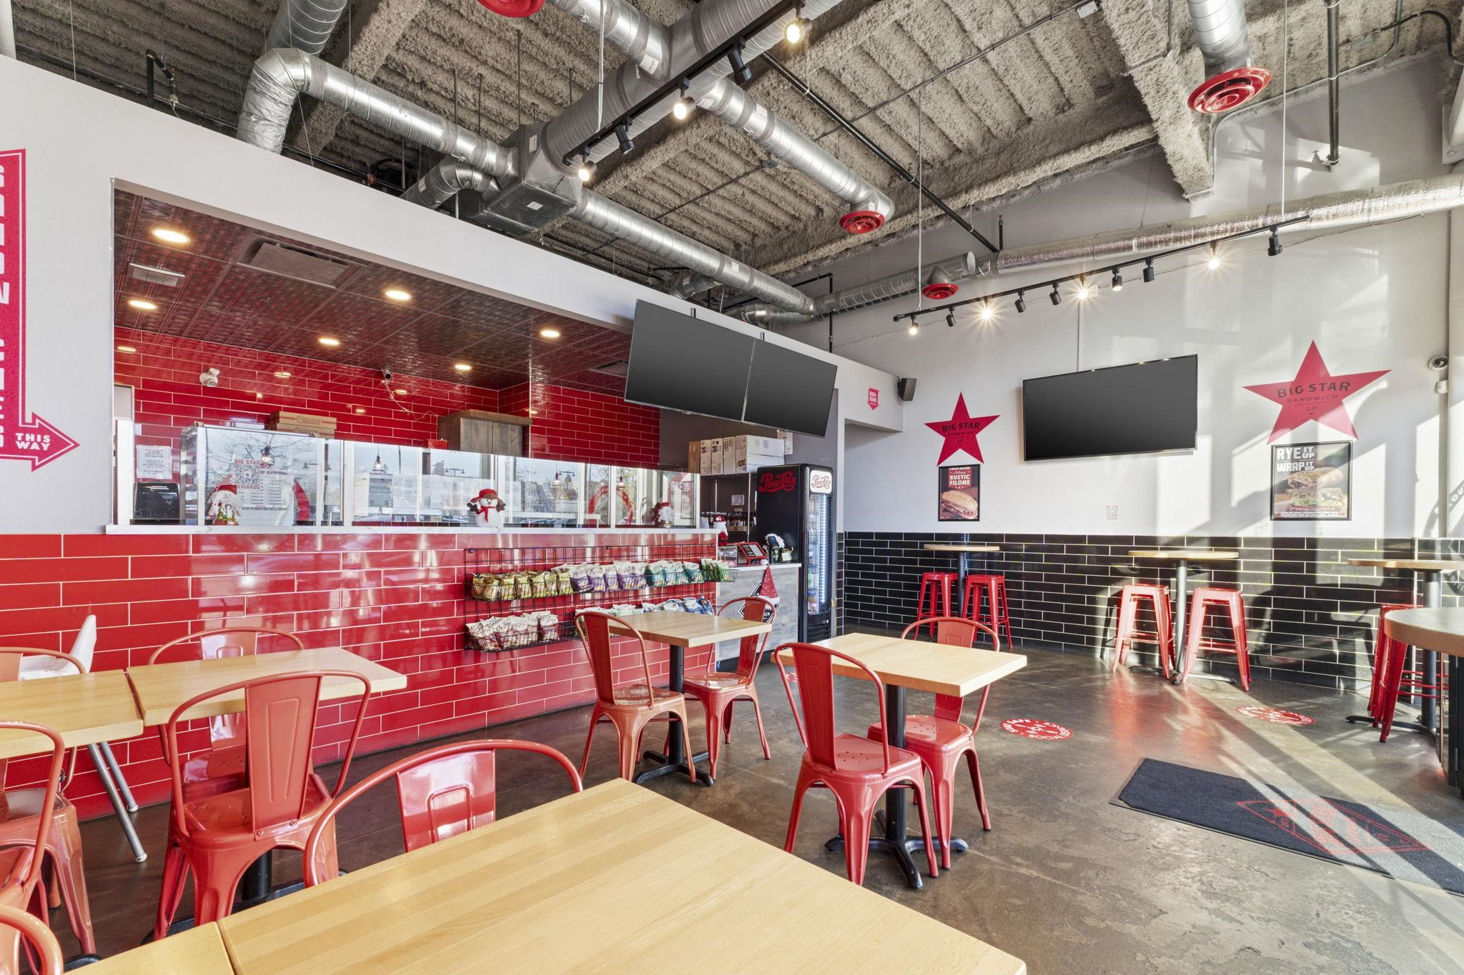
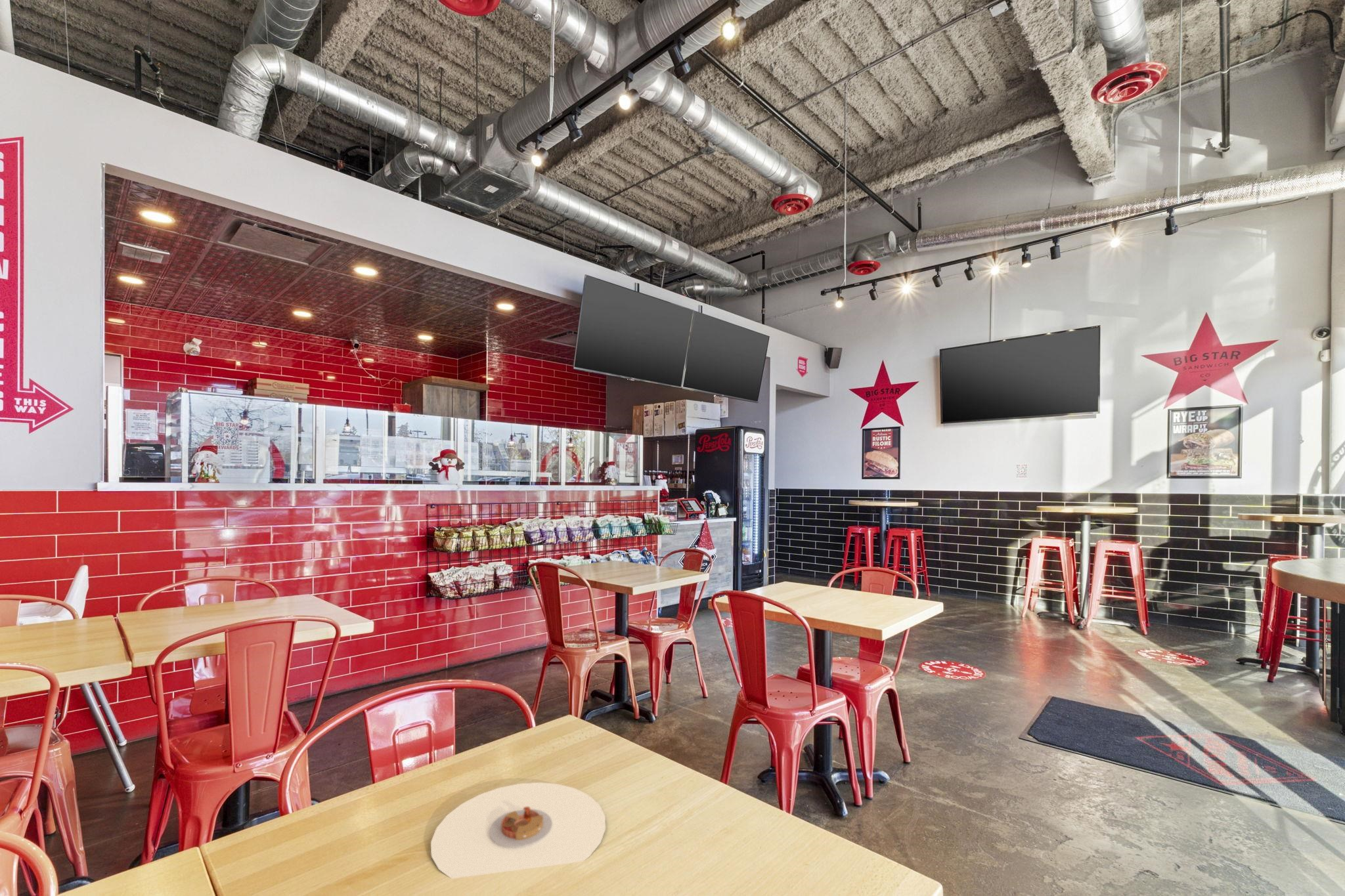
+ plate [430,782,607,880]
